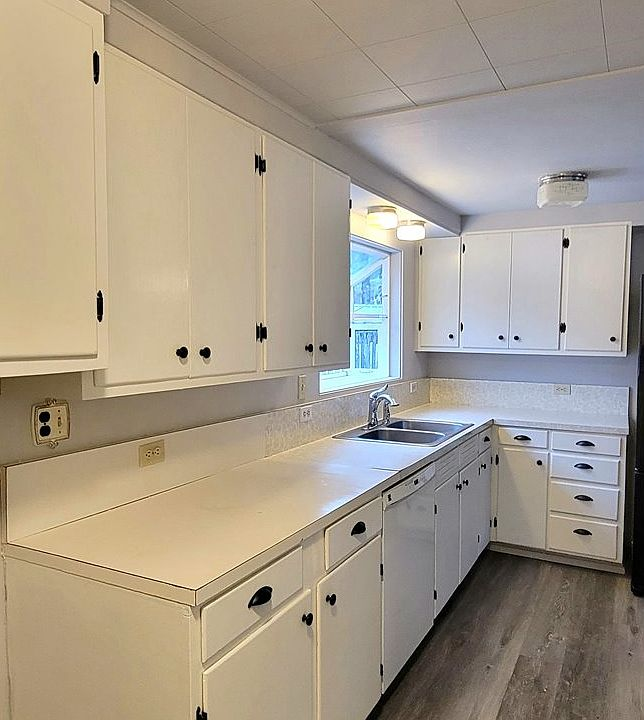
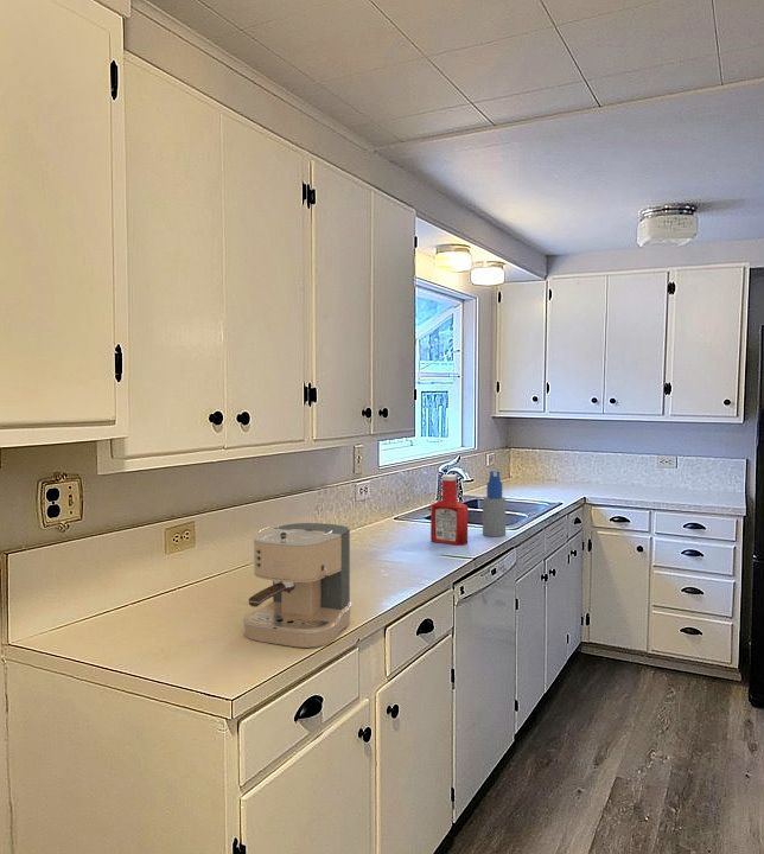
+ soap bottle [429,473,469,546]
+ coffee maker [242,522,352,649]
+ spray bottle [482,470,507,537]
